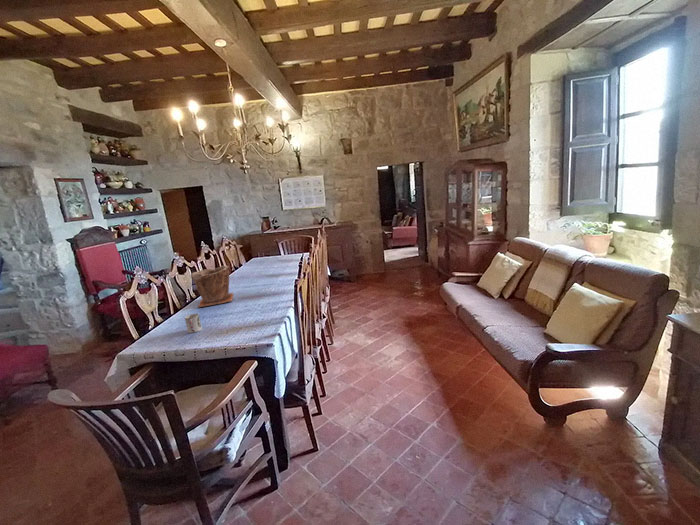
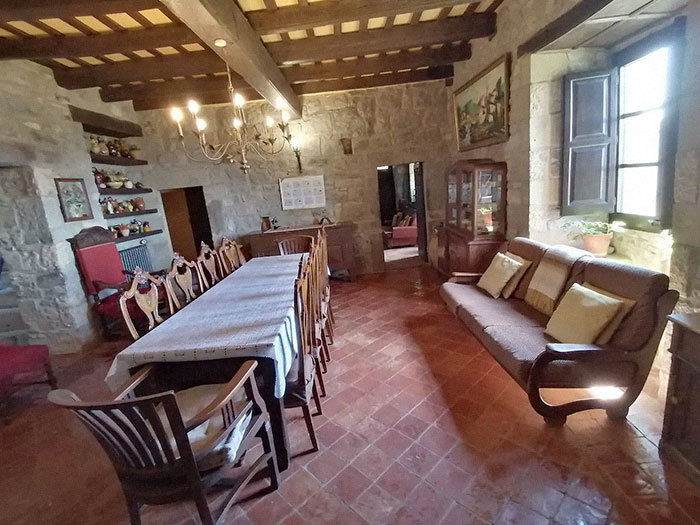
- cup [184,313,203,334]
- plant pot [190,265,234,309]
